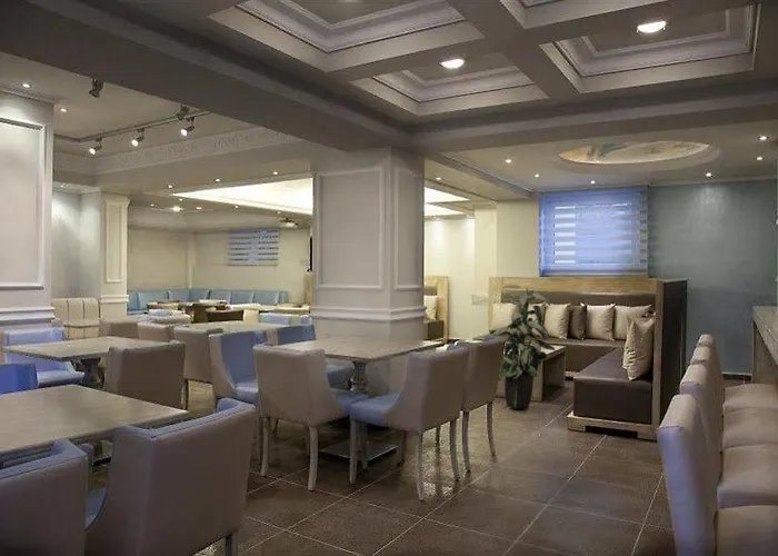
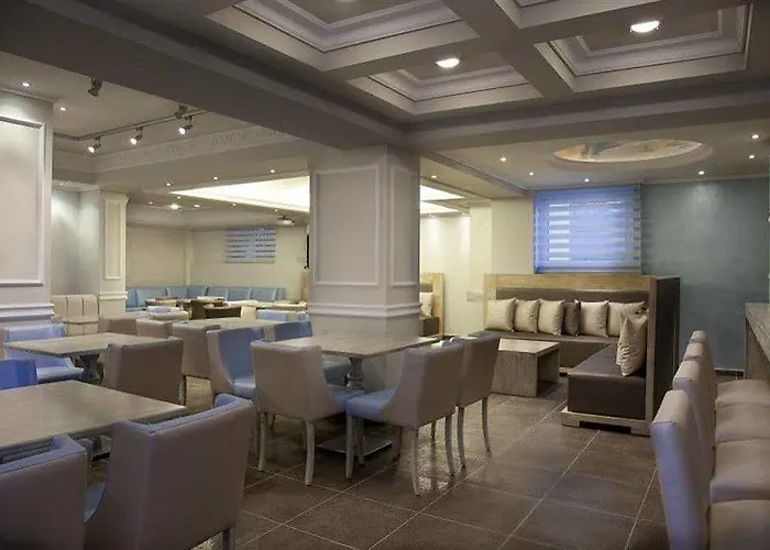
- indoor plant [488,284,557,410]
